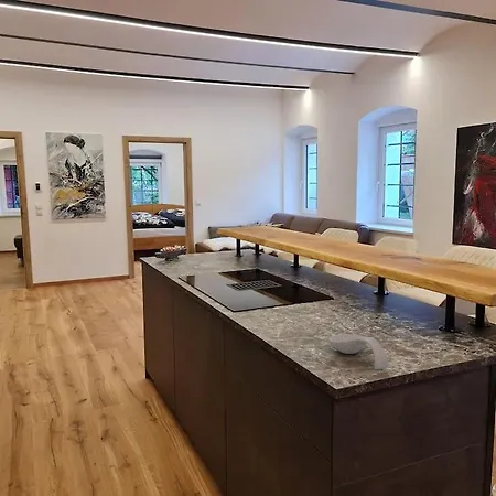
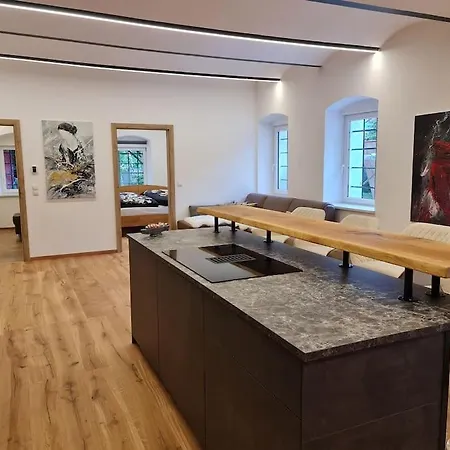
- spoon rest [328,333,390,370]
